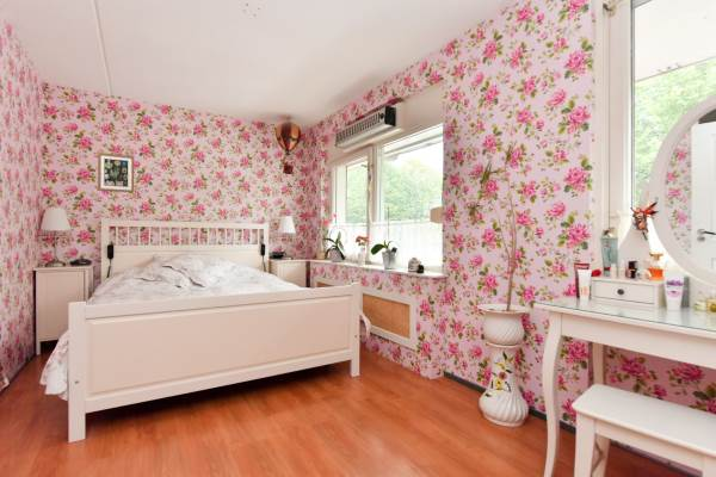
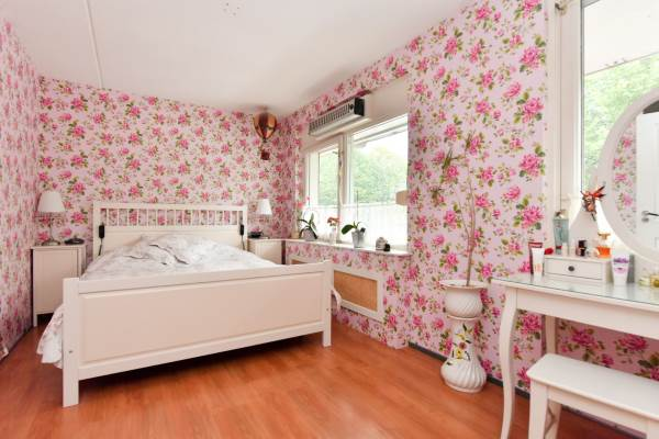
- wall art [97,151,135,193]
